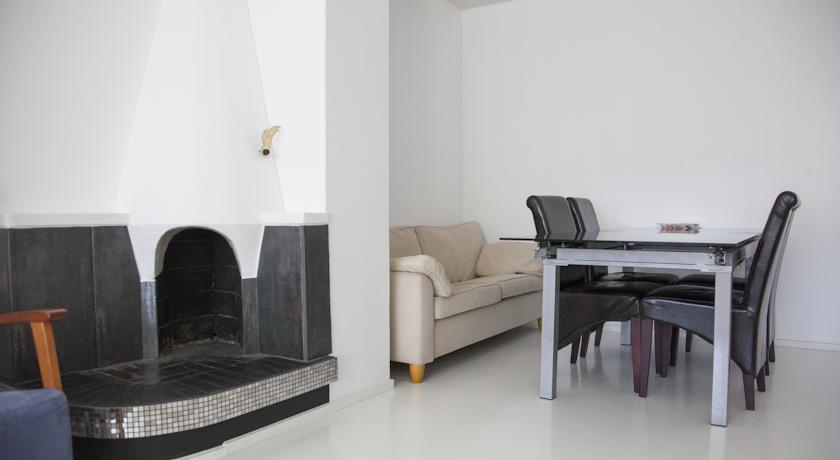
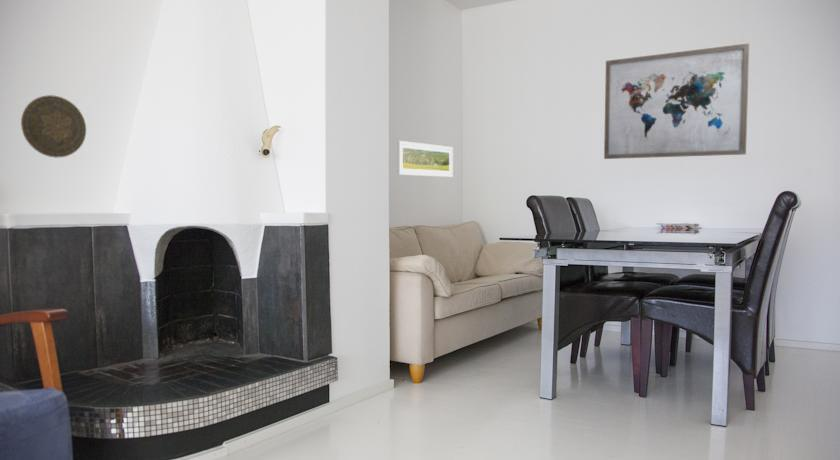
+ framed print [396,140,454,178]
+ wall art [603,42,750,160]
+ decorative plate [20,94,87,159]
